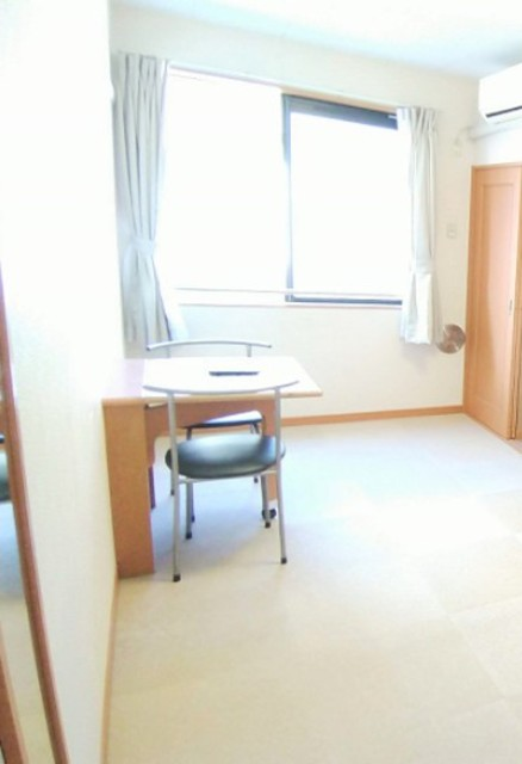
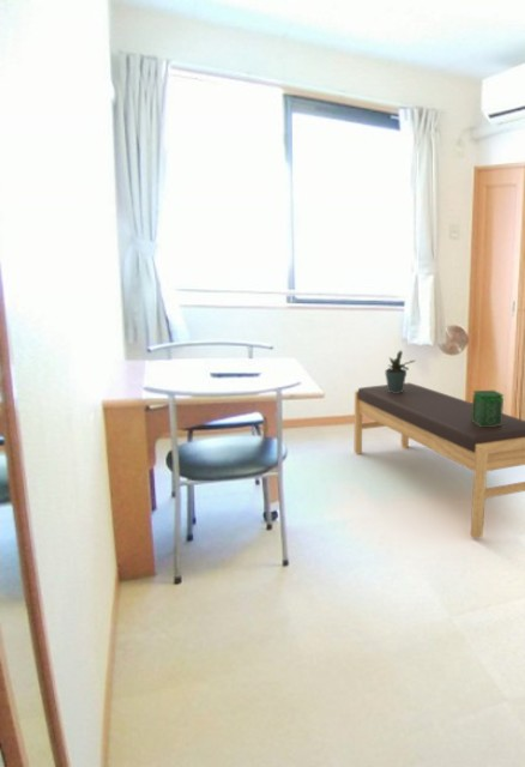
+ decorative box [471,389,505,427]
+ bench [354,381,525,539]
+ potted plant [384,350,416,393]
